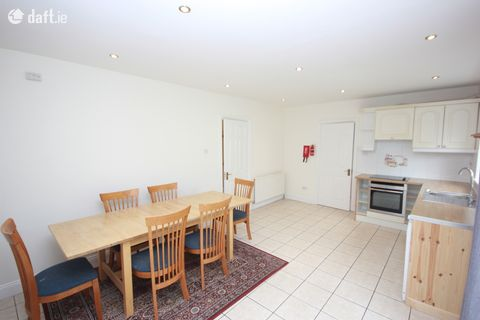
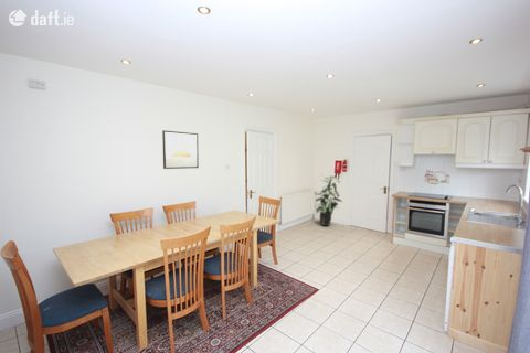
+ indoor plant [314,173,343,227]
+ wall art [161,129,200,170]
